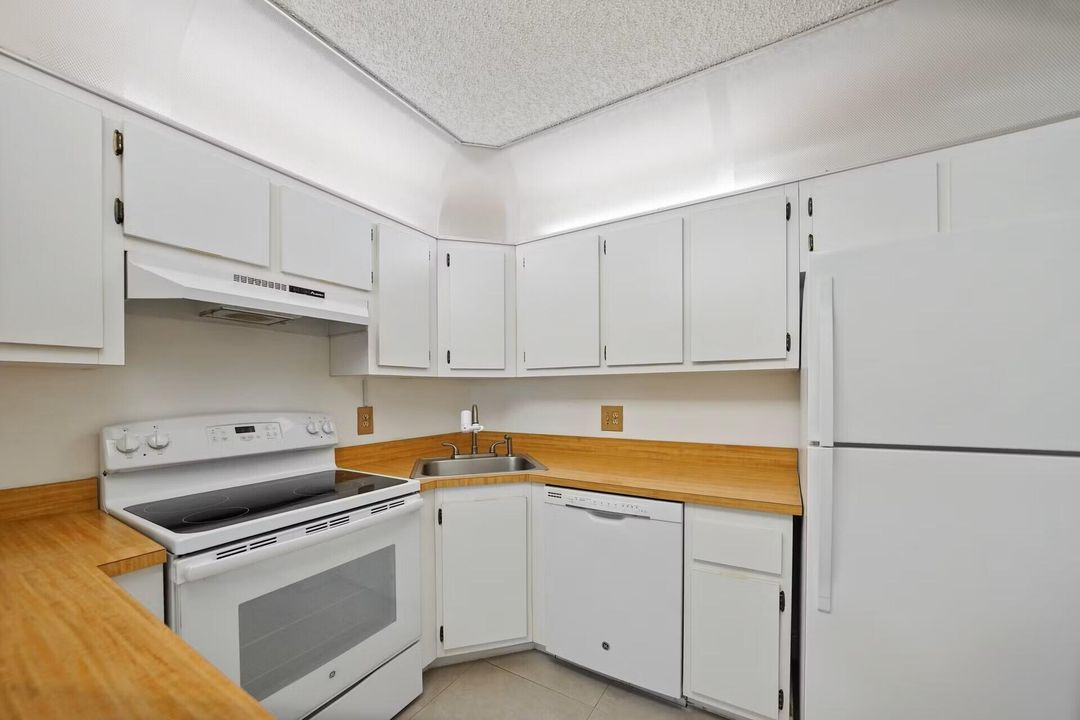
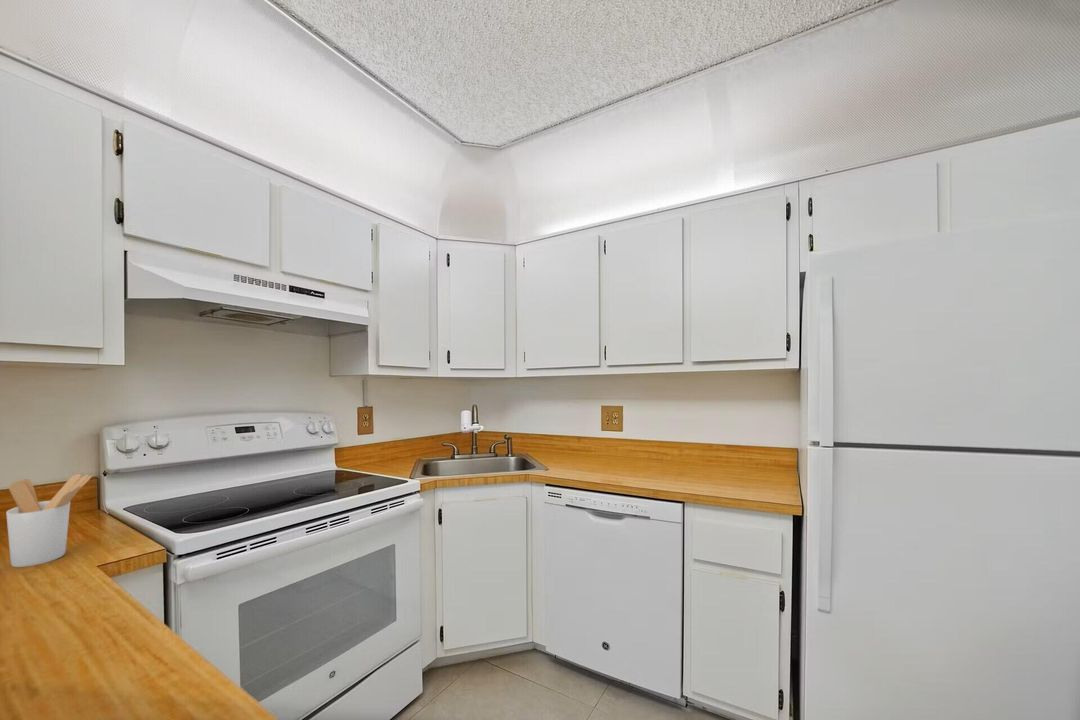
+ utensil holder [5,473,93,568]
